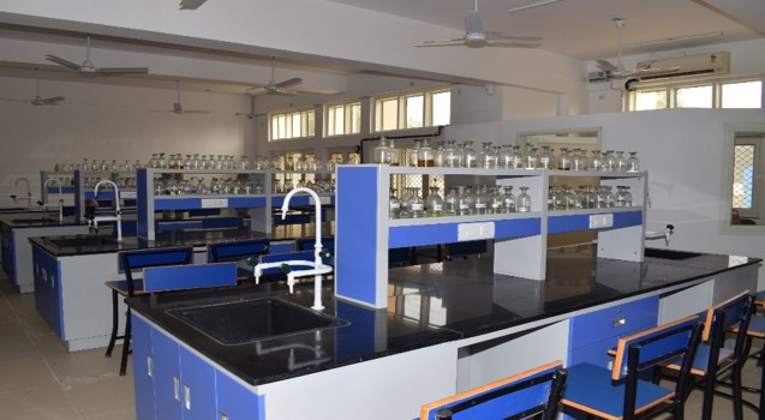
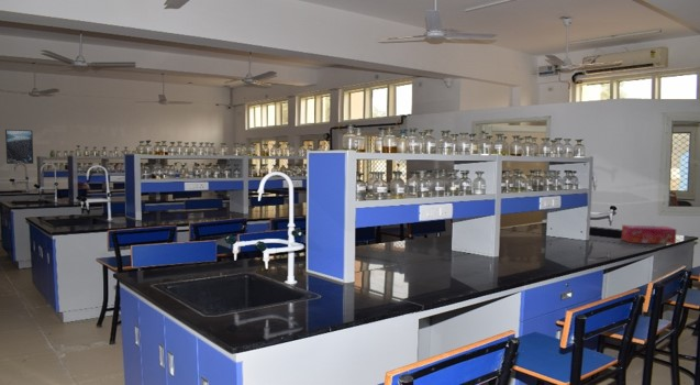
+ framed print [4,129,34,165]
+ tissue box [621,224,677,245]
